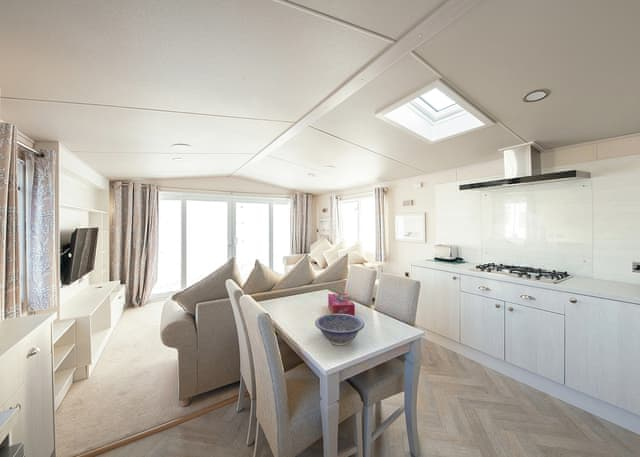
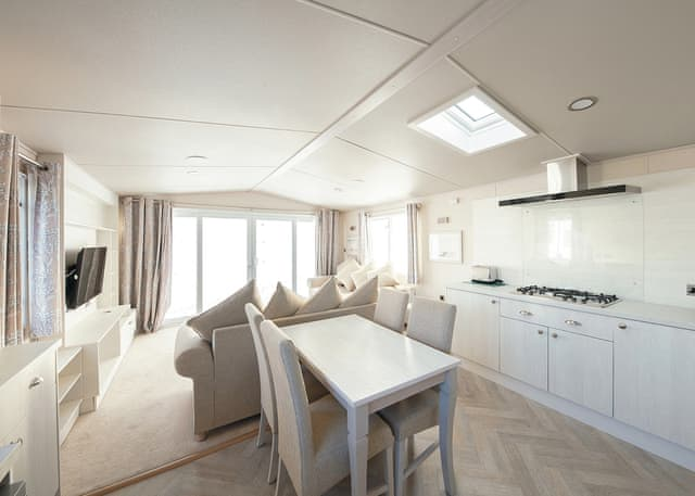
- decorative bowl [314,313,365,347]
- tissue box [327,293,356,316]
